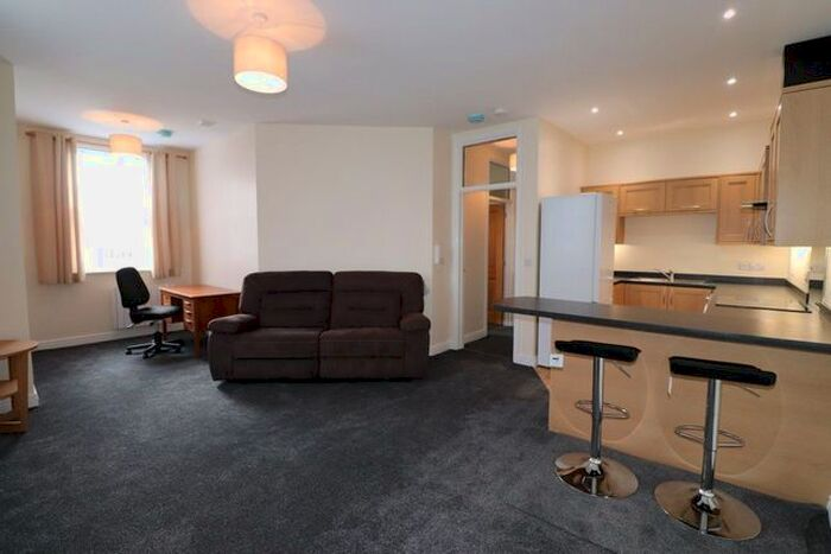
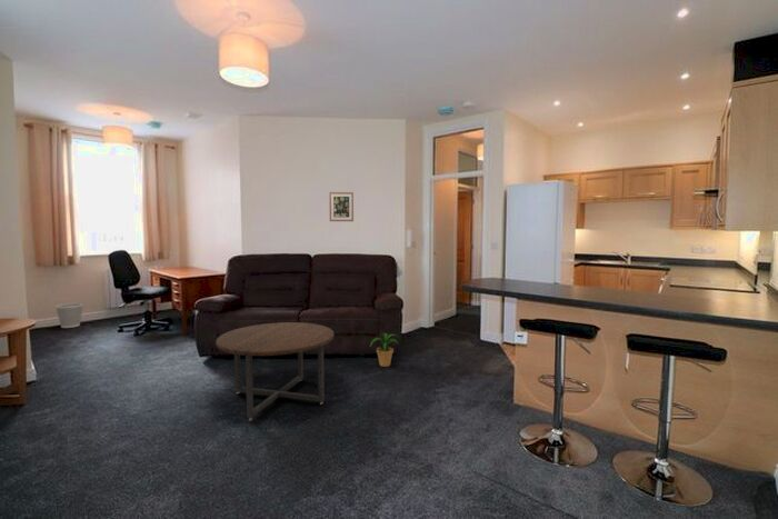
+ wastebasket [53,302,84,329]
+ coffee table [215,321,335,421]
+ wall art [328,191,355,222]
+ potted plant [369,331,401,368]
